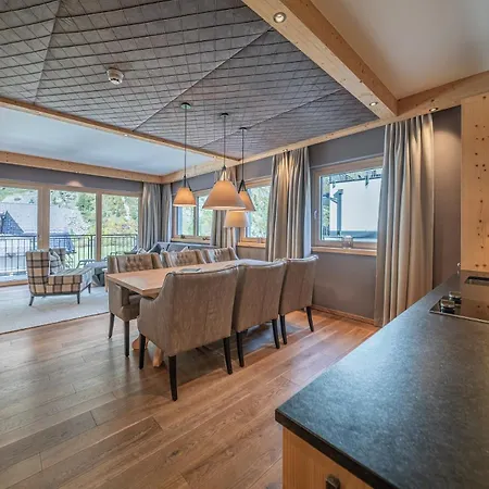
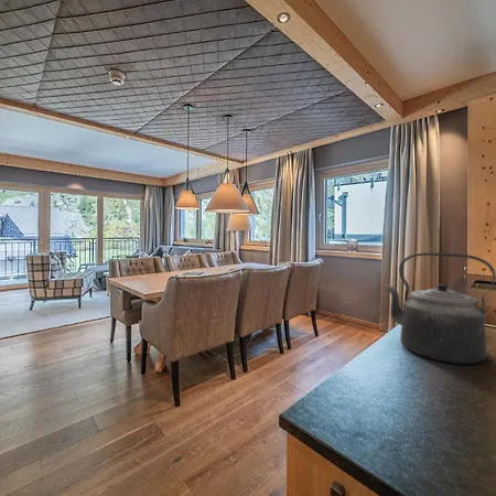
+ kettle [385,251,496,365]
